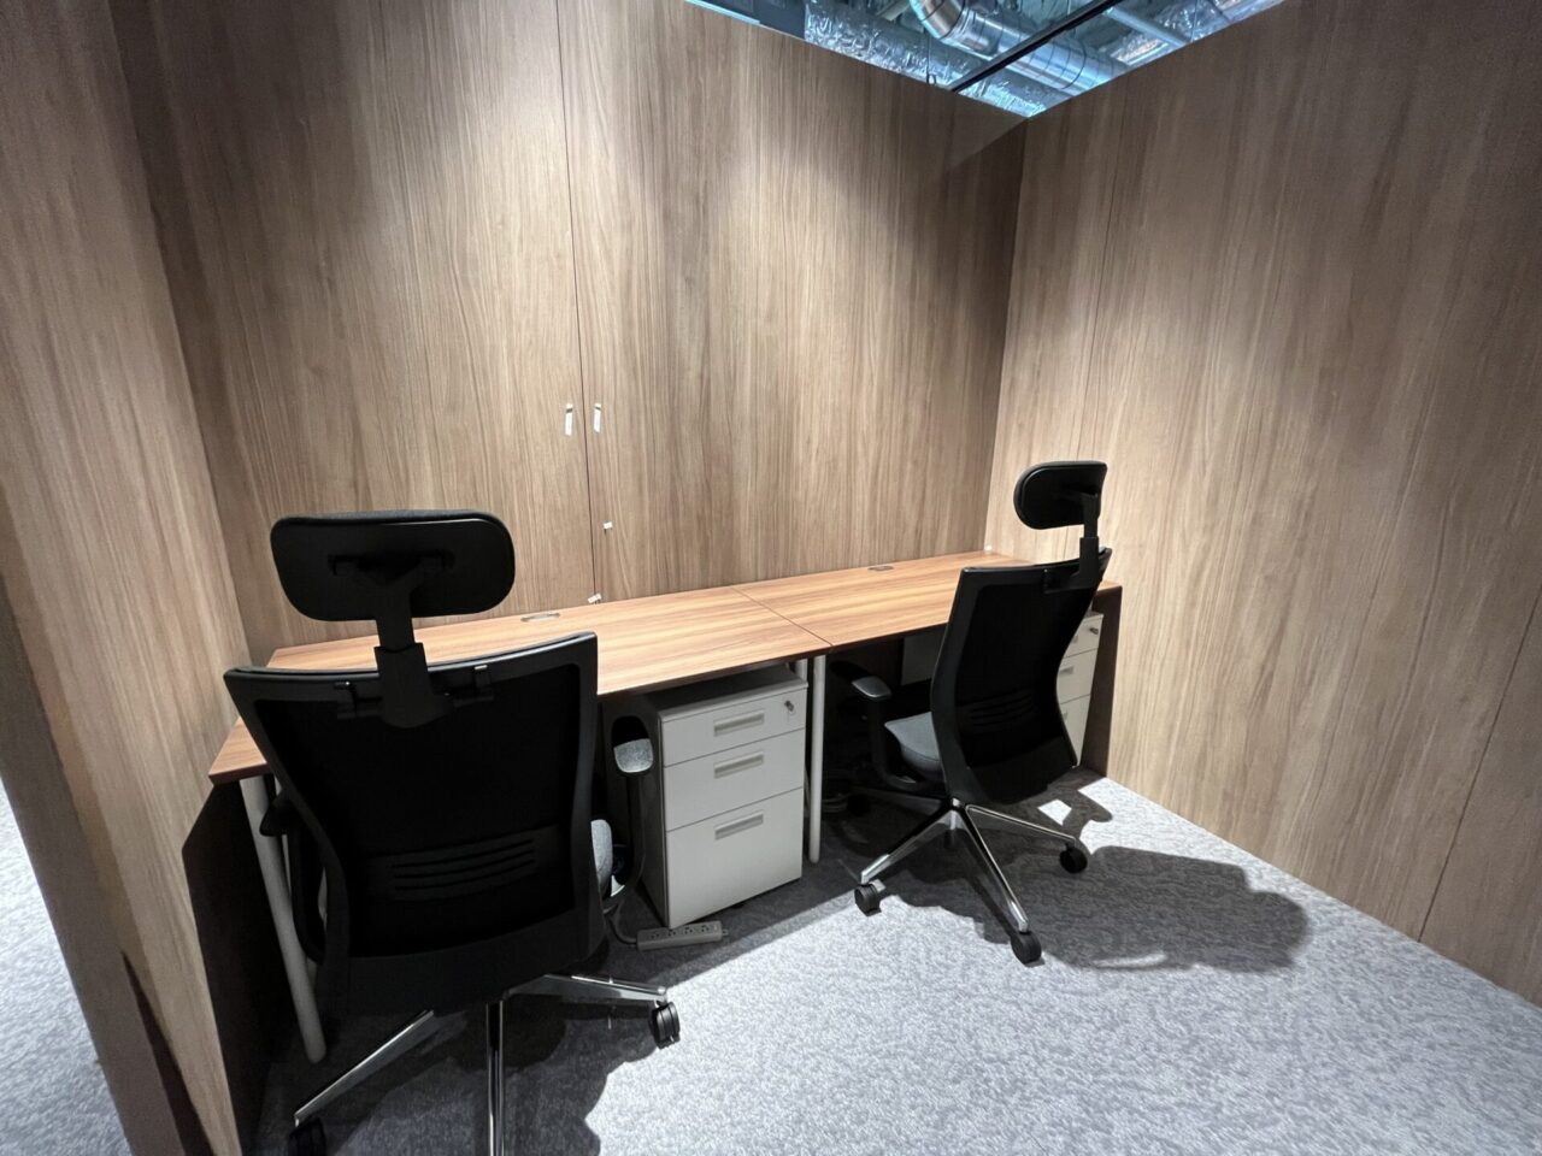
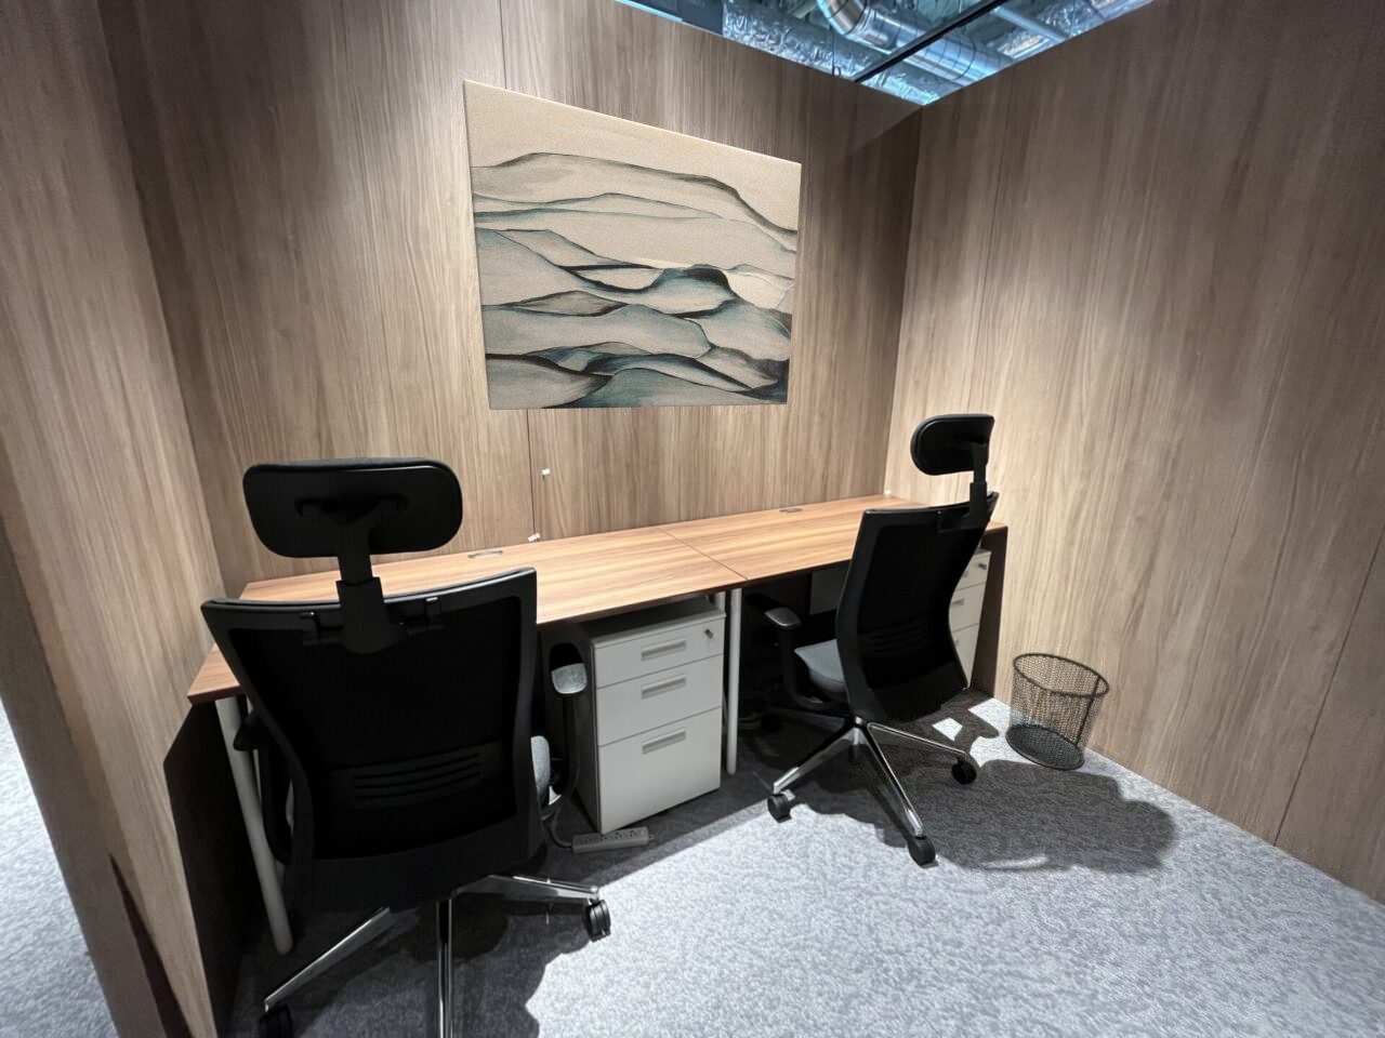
+ waste bin [1004,652,1111,771]
+ wall art [461,77,803,411]
